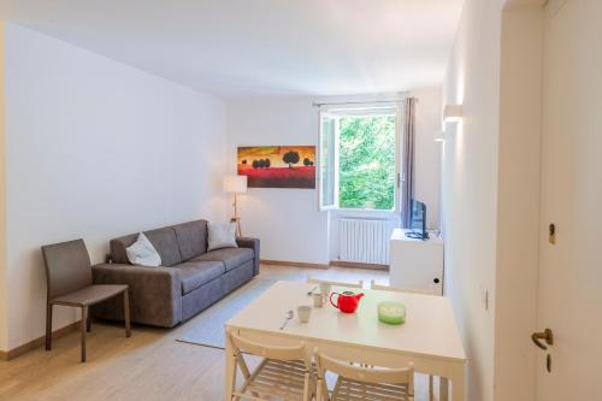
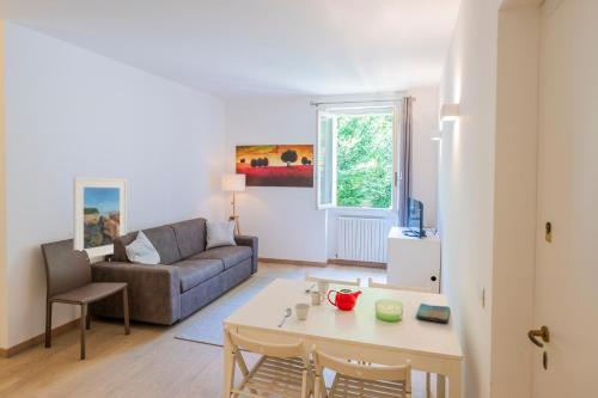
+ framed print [72,176,128,259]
+ dish towel [415,302,452,324]
